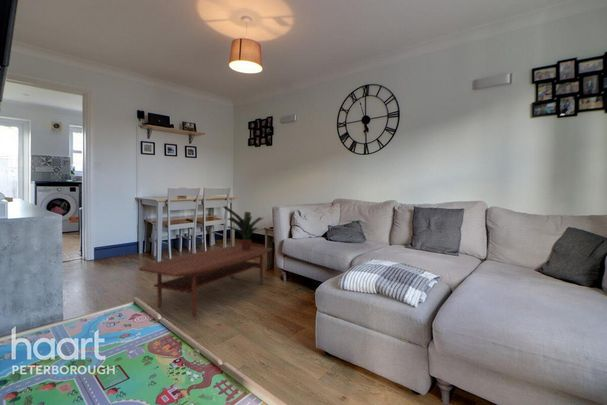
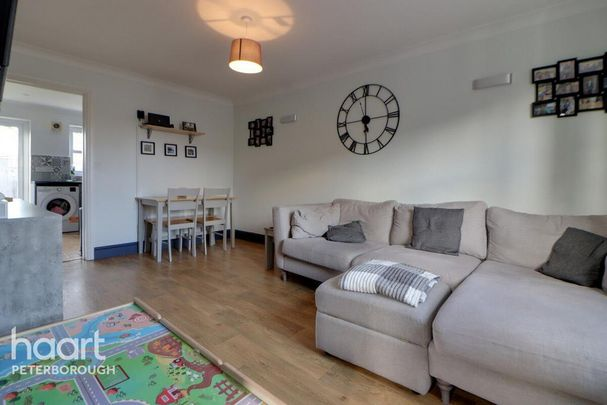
- potted plant [222,205,266,250]
- coffee table [138,244,273,318]
